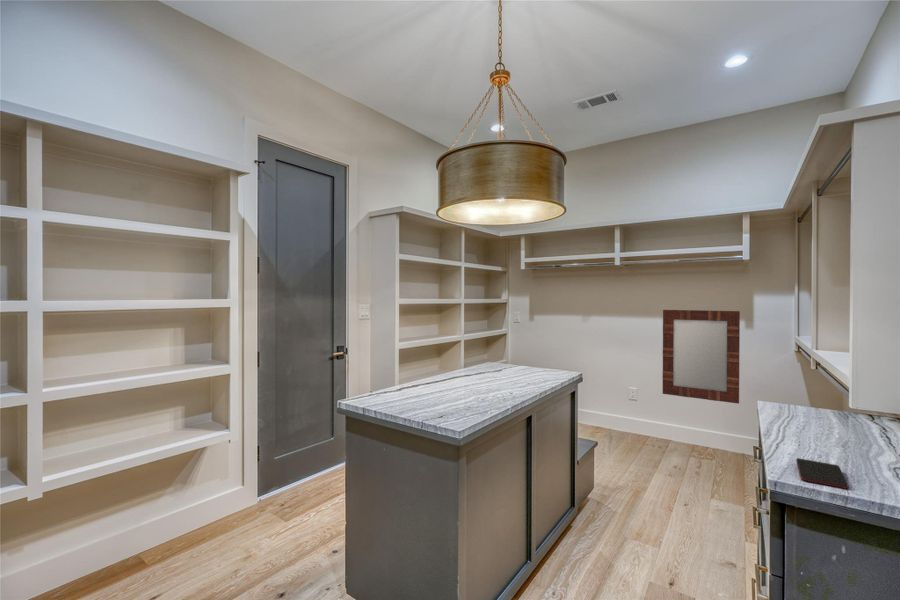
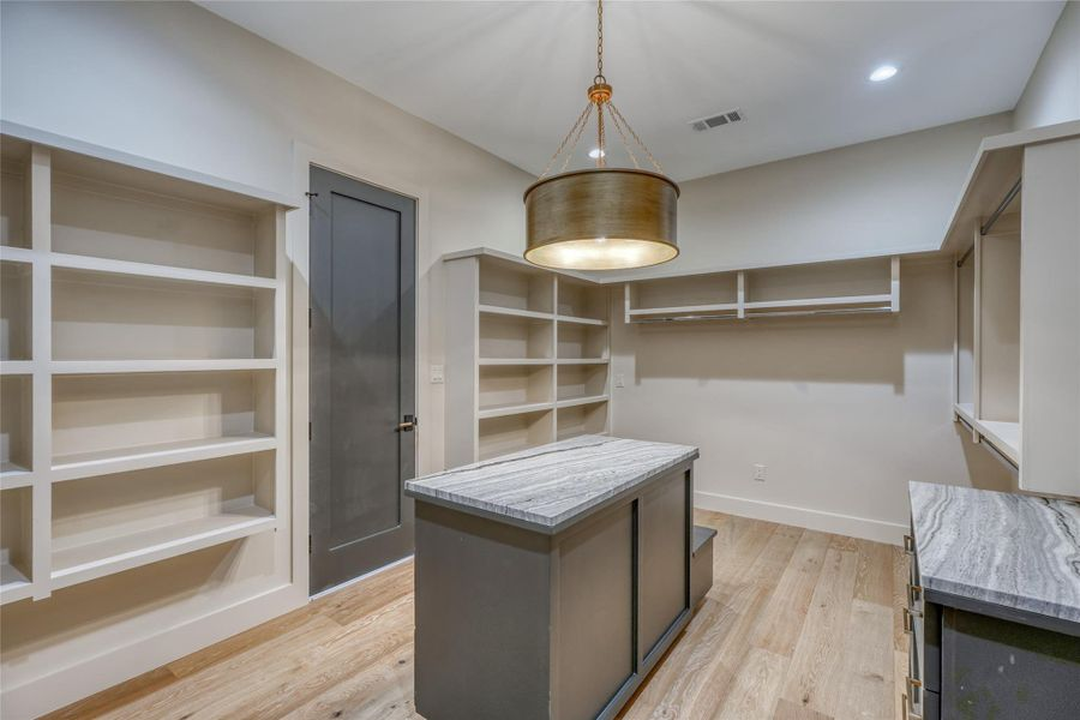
- home mirror [662,309,741,405]
- smartphone [795,457,849,490]
